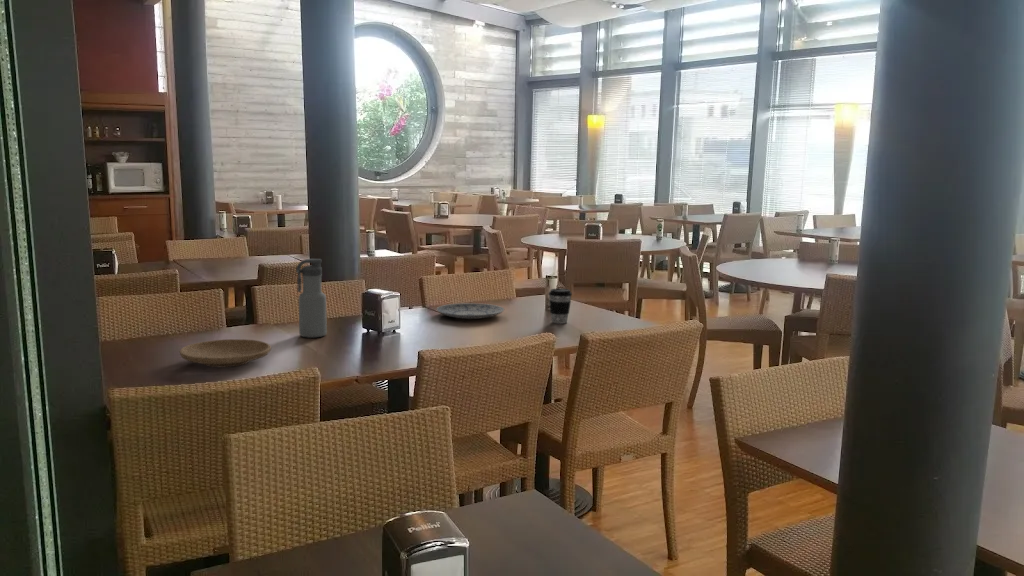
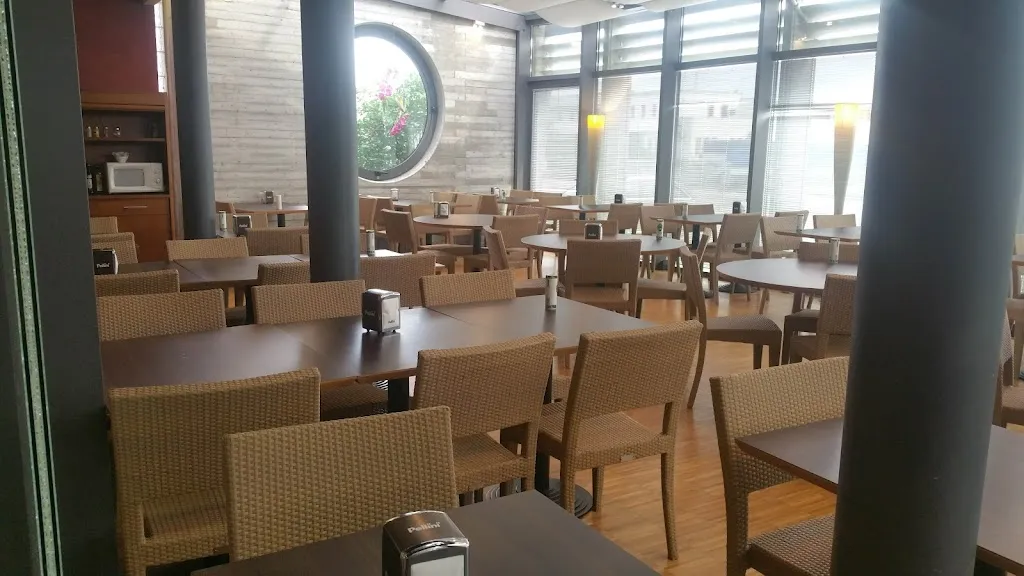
- coffee cup [548,288,573,325]
- water bottle [295,258,328,339]
- plate [436,302,505,320]
- plate [179,338,272,368]
